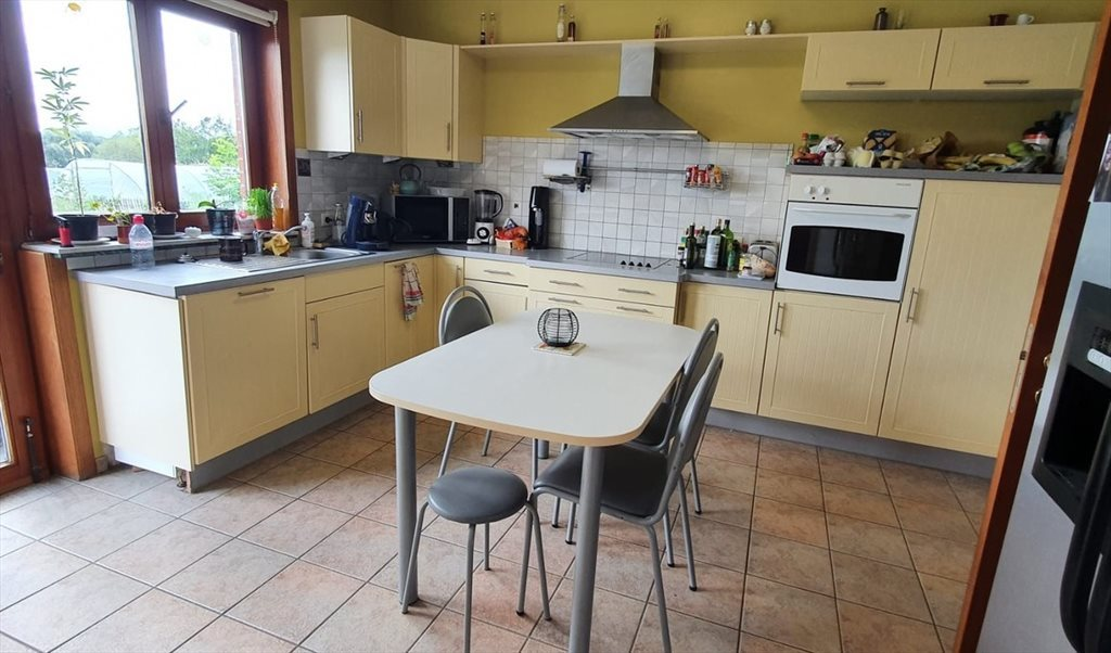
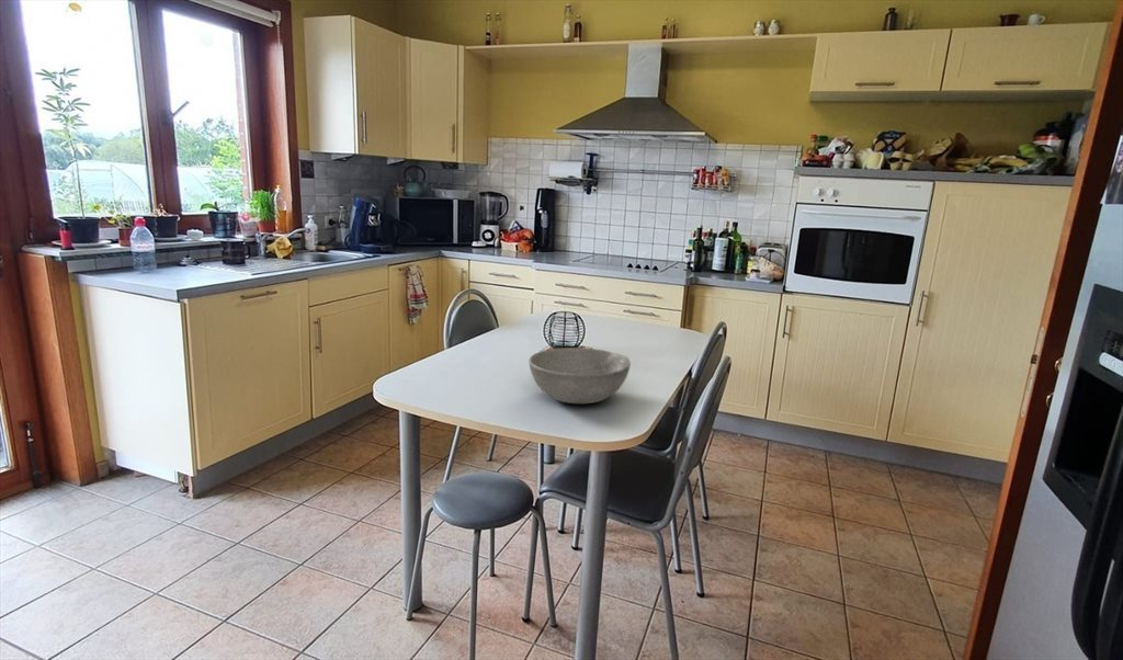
+ bowl [528,346,632,405]
